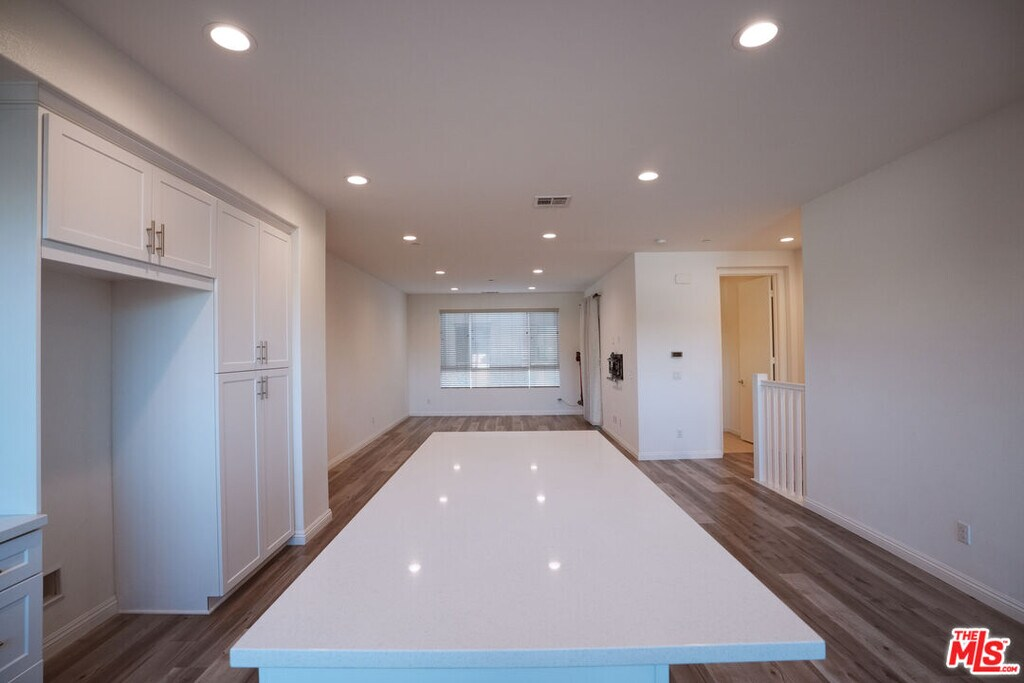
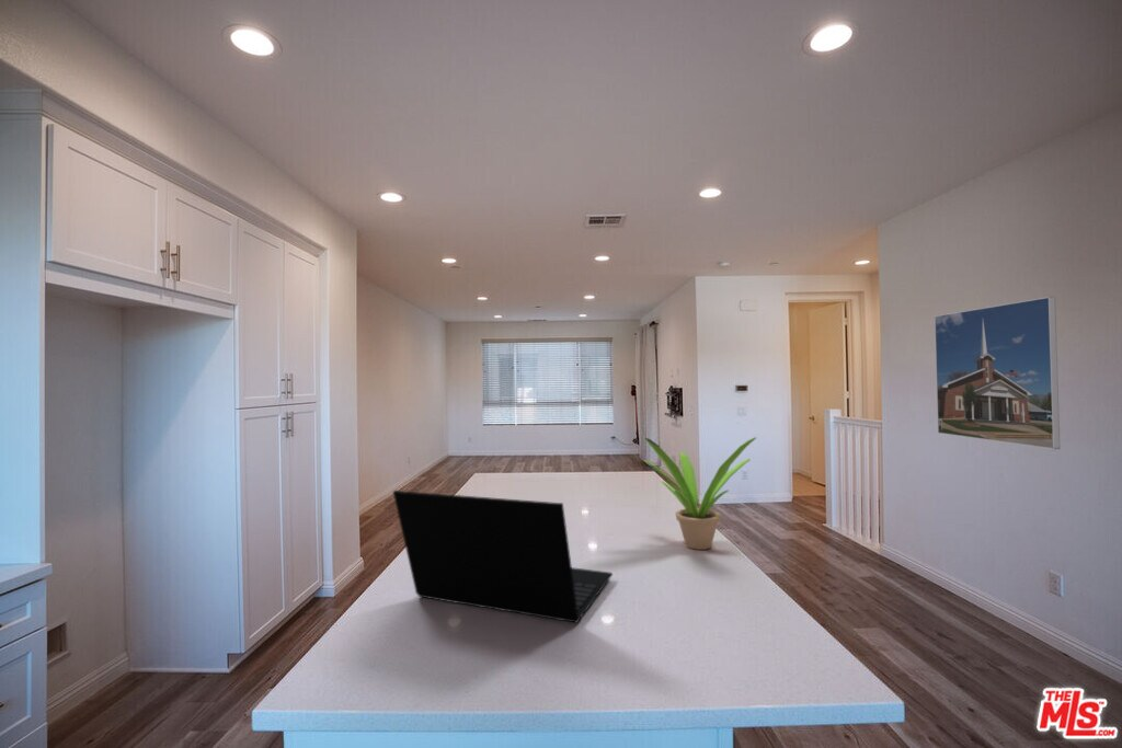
+ laptop [392,490,614,624]
+ potted plant [643,436,757,551]
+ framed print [934,296,1061,450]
